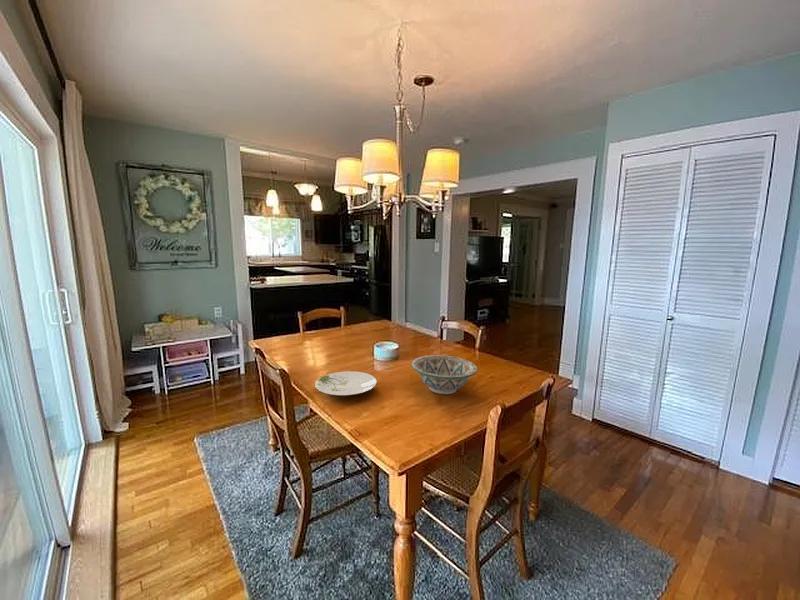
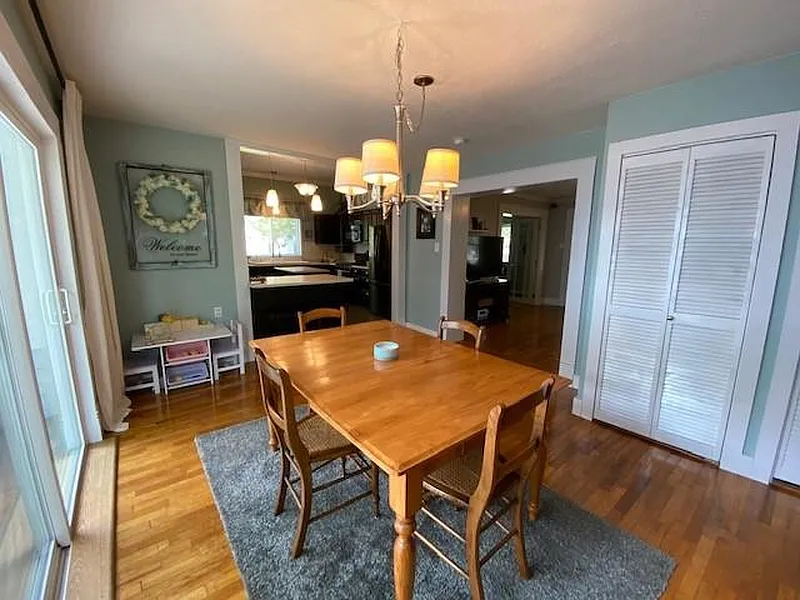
- plate [314,370,378,397]
- decorative bowl [411,354,478,395]
